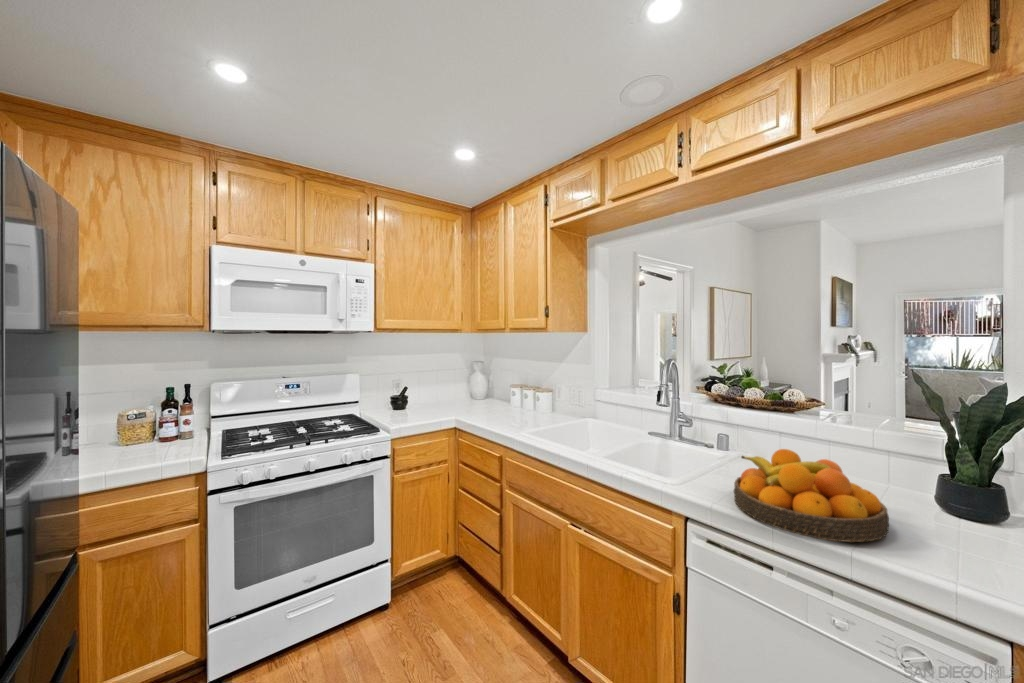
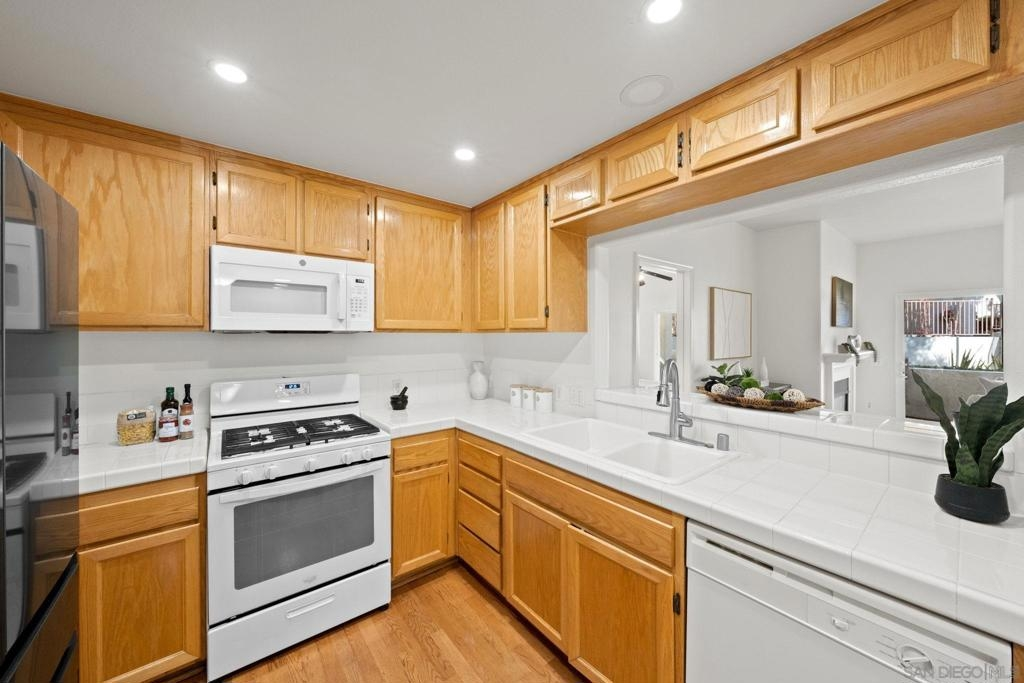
- fruit bowl [733,448,890,543]
